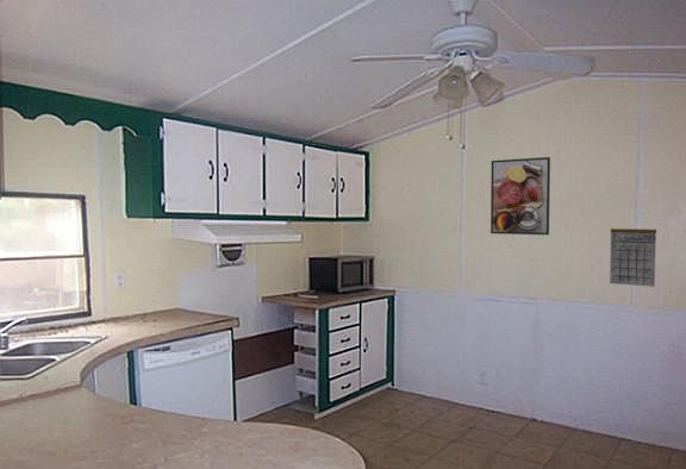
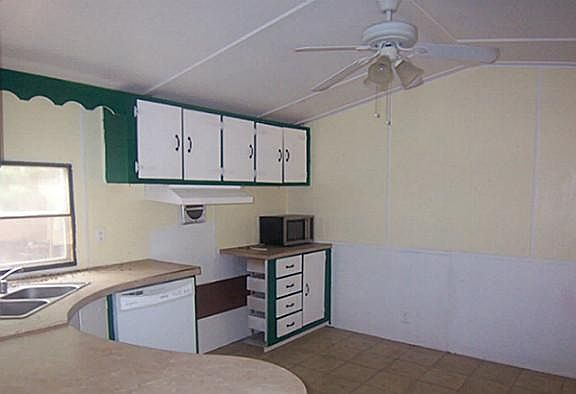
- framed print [489,156,551,236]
- calendar [609,217,657,288]
